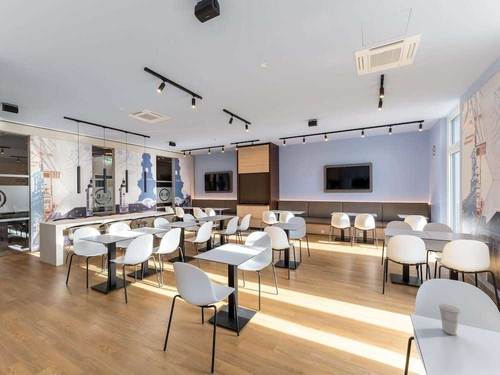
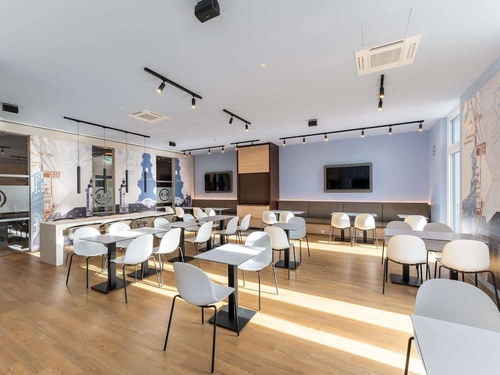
- cup [438,303,462,336]
